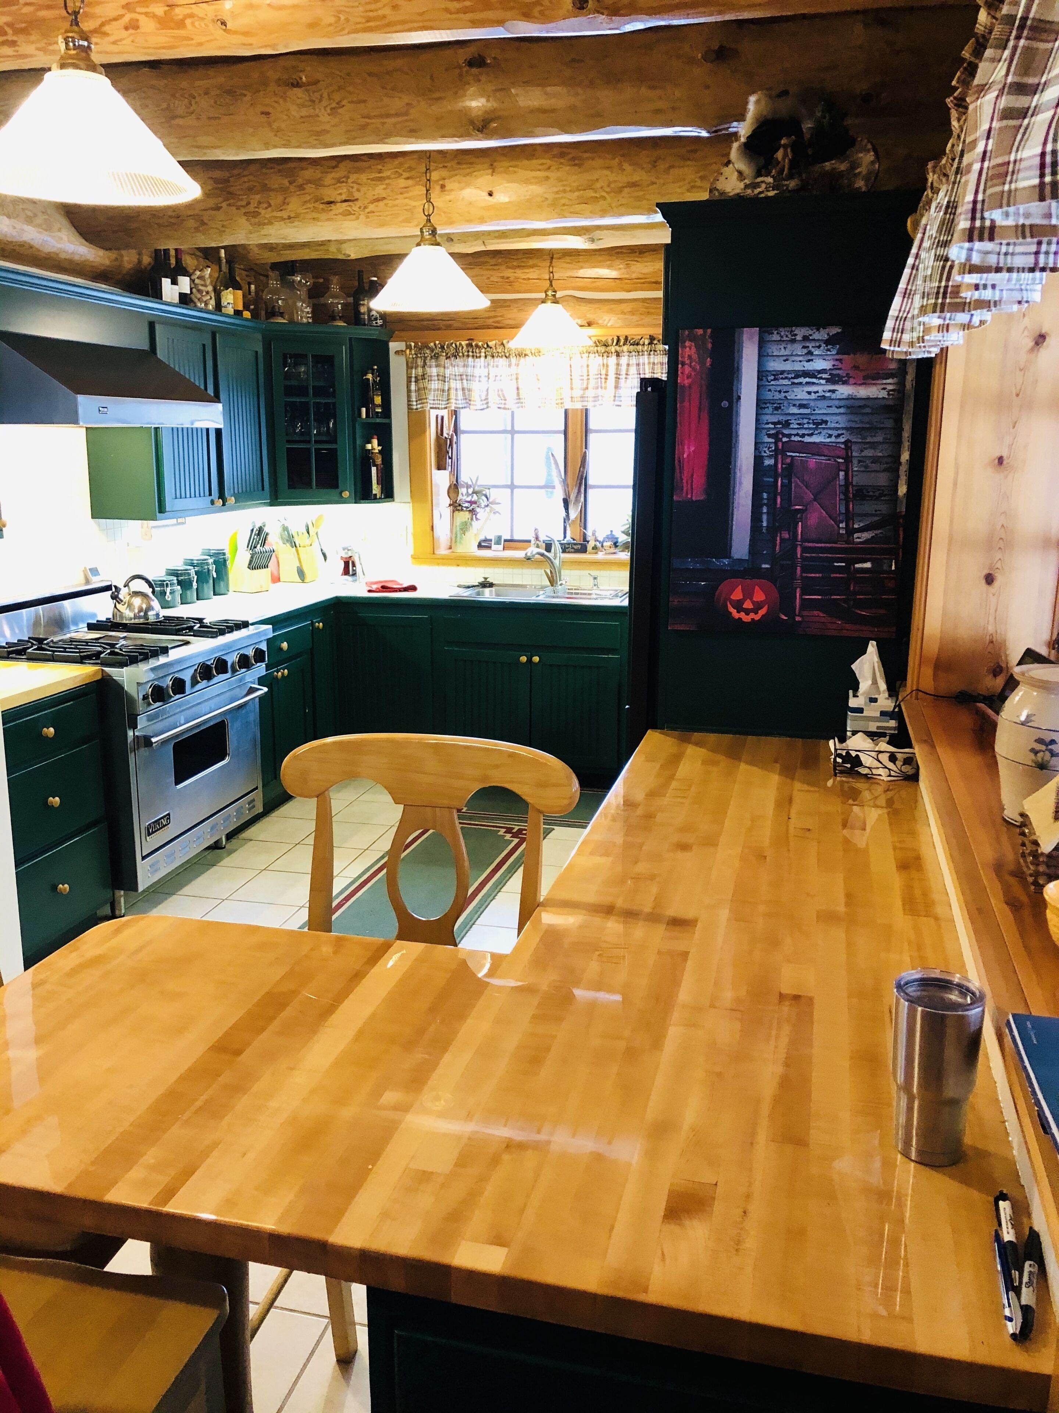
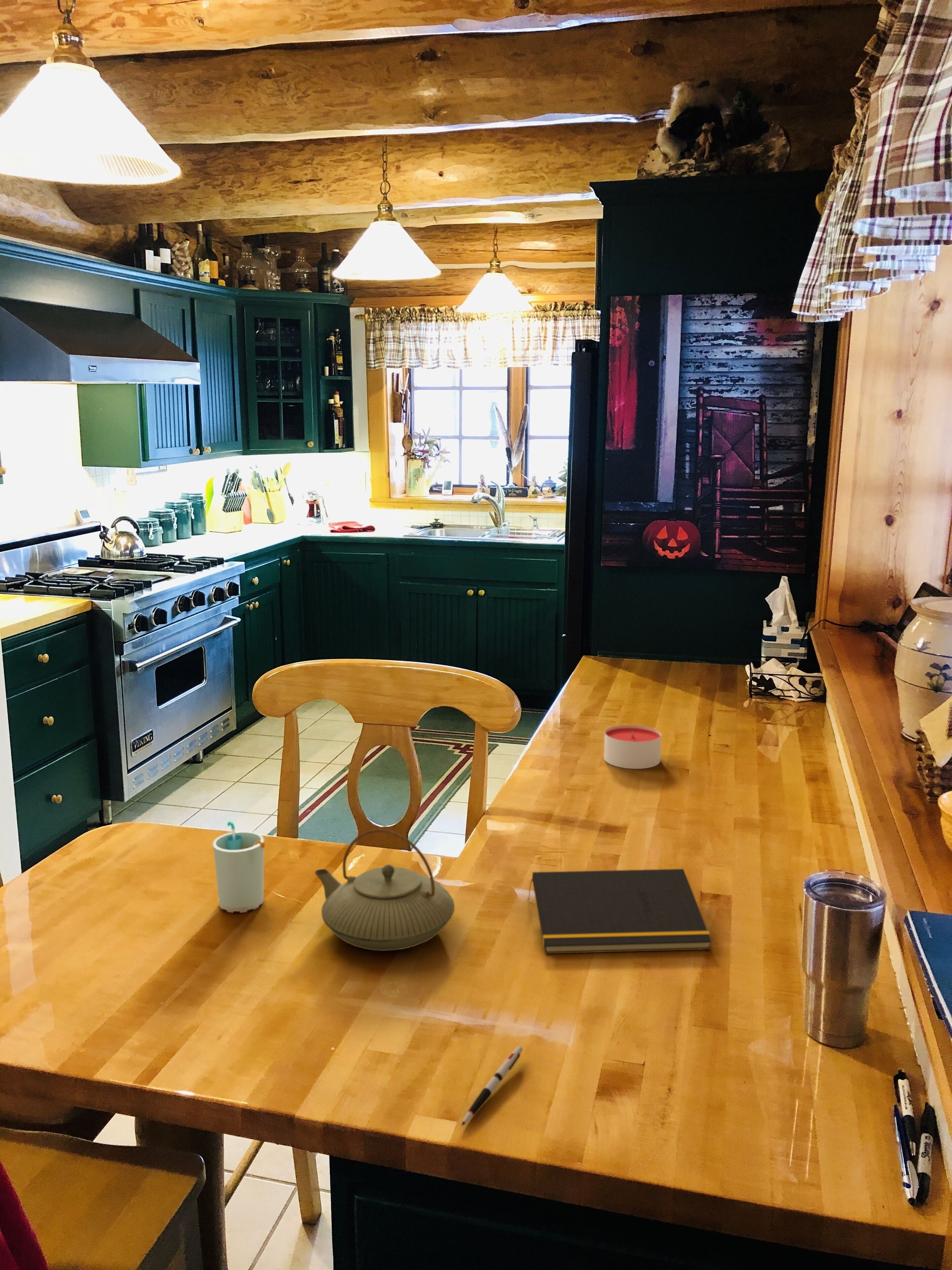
+ notepad [527,868,712,954]
+ pen [461,1045,523,1126]
+ candle [604,725,662,769]
+ cup [213,821,265,913]
+ teapot [314,829,455,951]
